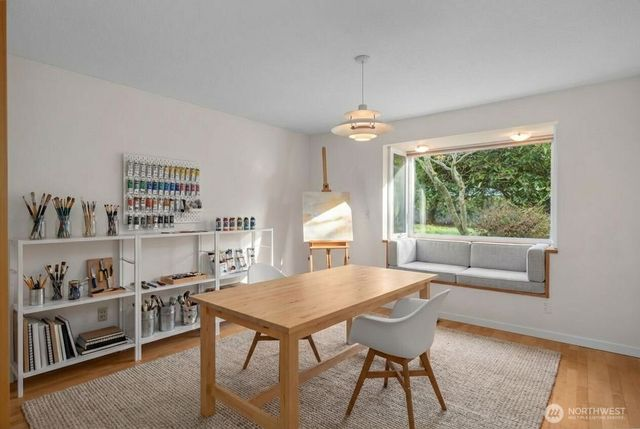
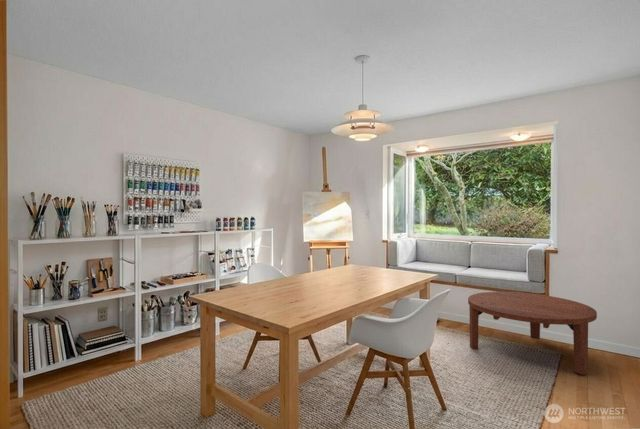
+ coffee table [467,291,598,376]
